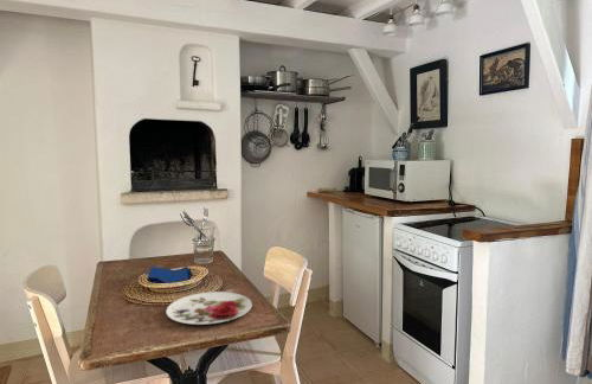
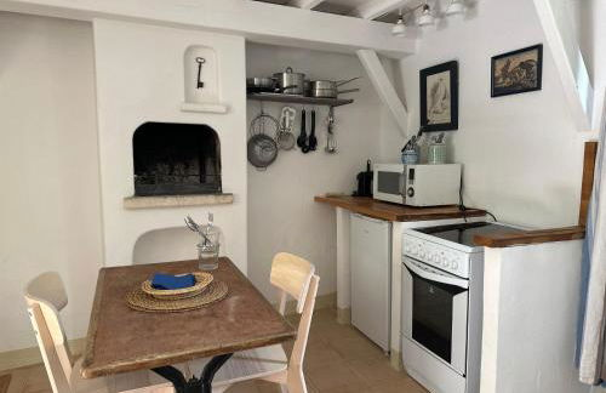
- plate [165,290,253,326]
